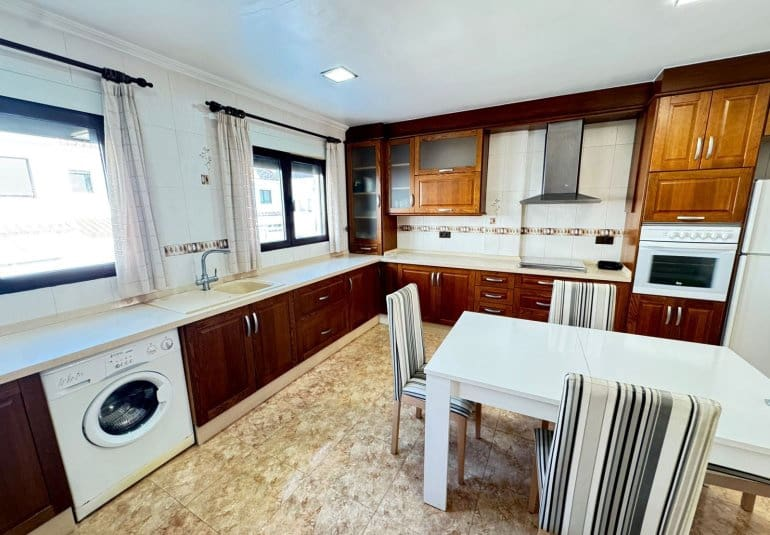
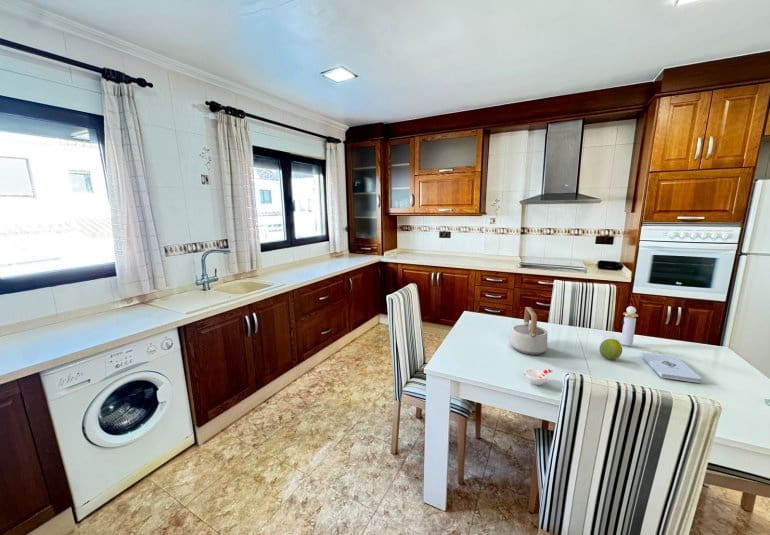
+ cup [523,368,554,386]
+ fruit [598,338,623,361]
+ teapot [510,306,548,356]
+ perfume bottle [620,305,639,347]
+ notepad [640,351,702,384]
